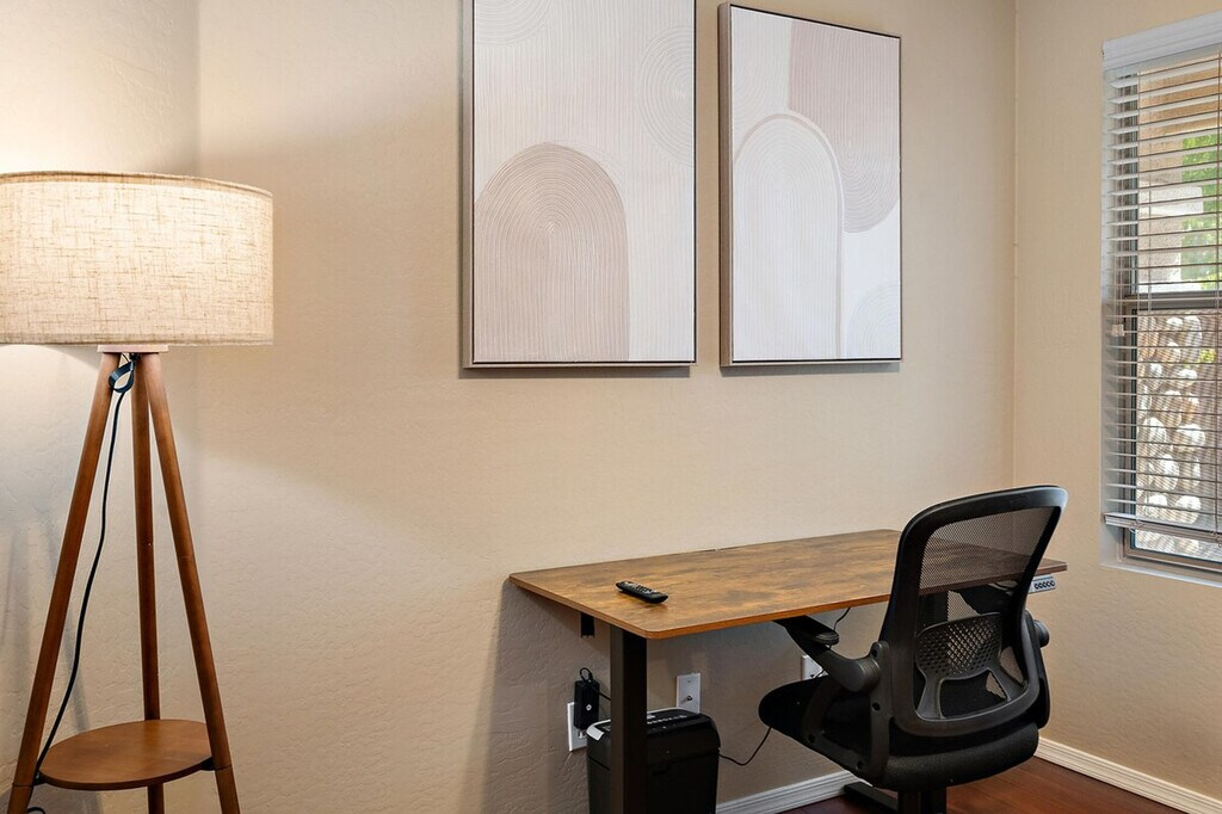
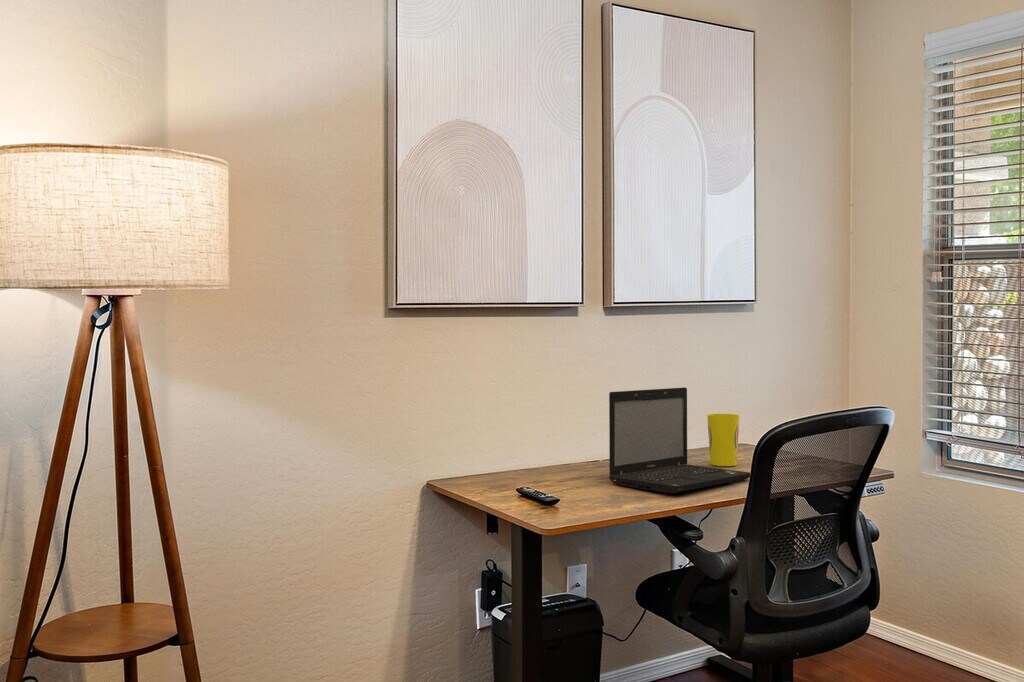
+ laptop [608,387,751,494]
+ cup [706,413,741,467]
